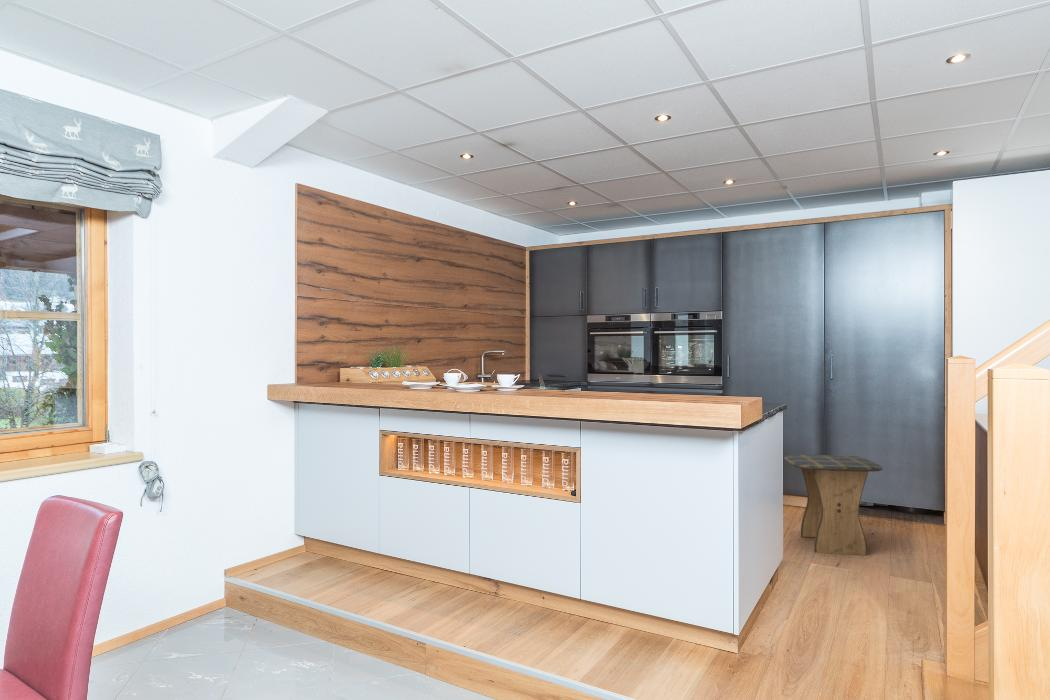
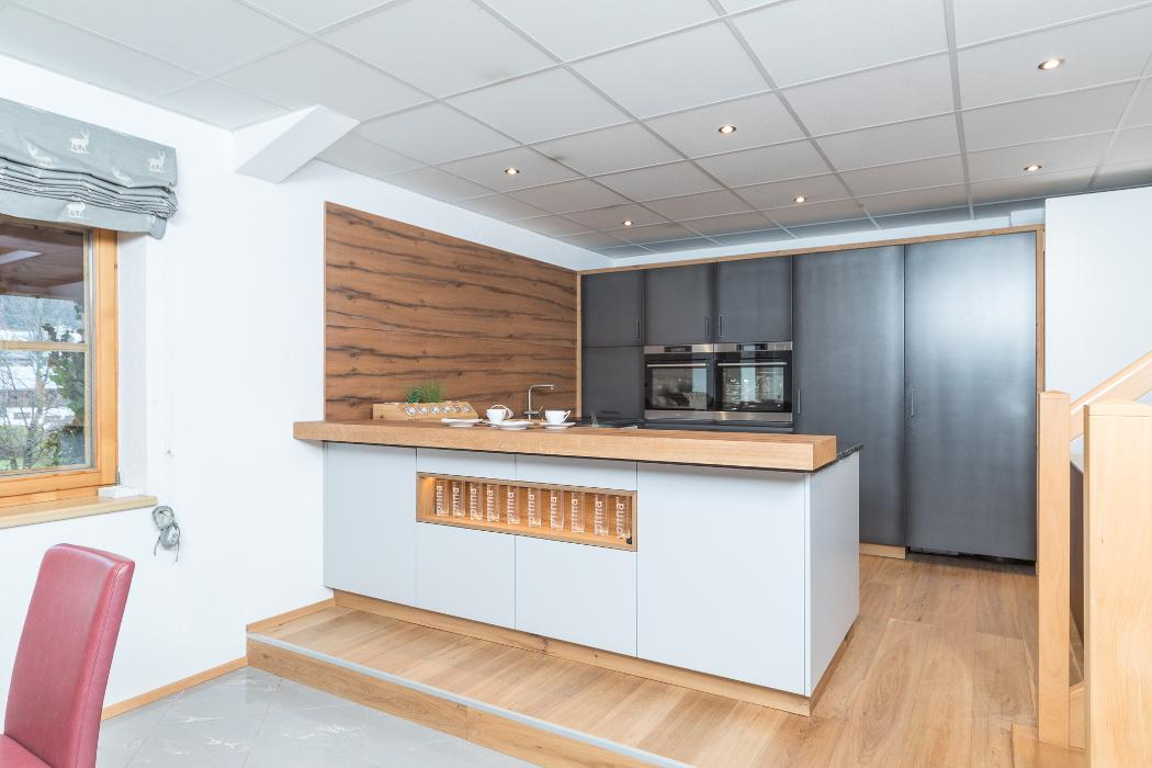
- stool [783,454,884,556]
